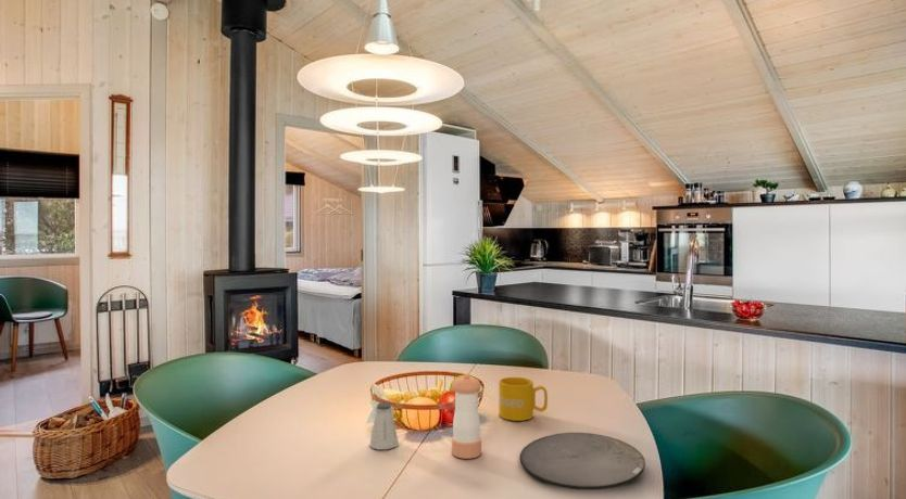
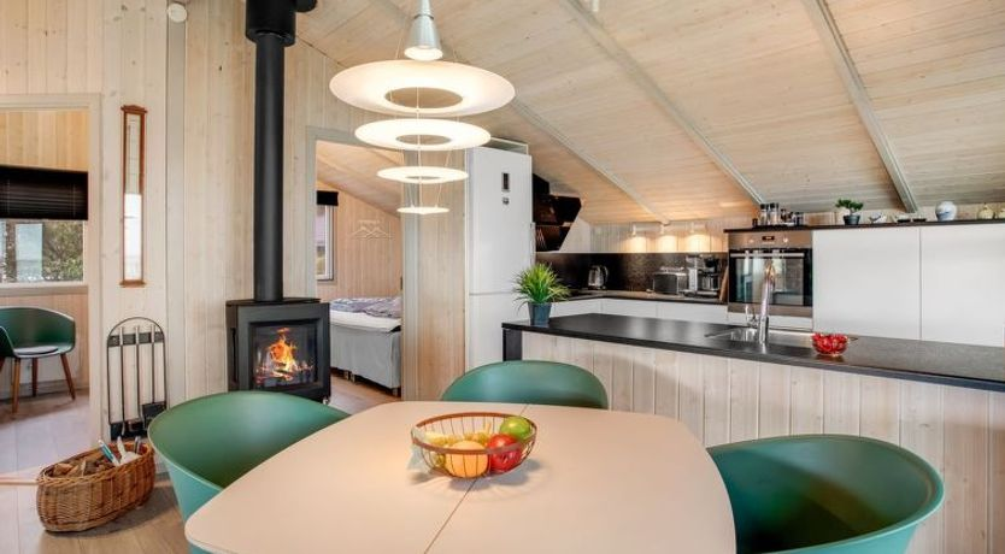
- saltshaker [368,401,400,450]
- plate [518,432,646,491]
- mug [498,376,549,422]
- pepper shaker [451,373,482,460]
